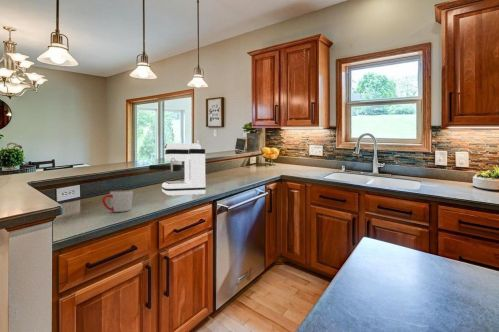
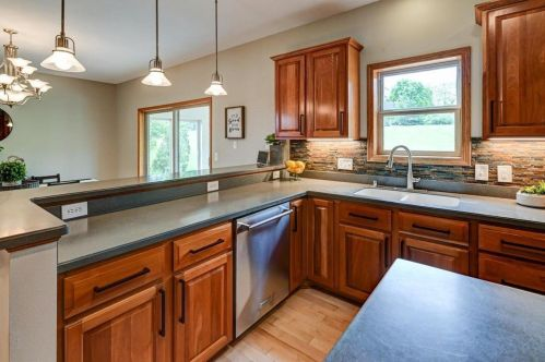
- coffee maker [148,142,207,198]
- mug [101,189,134,213]
